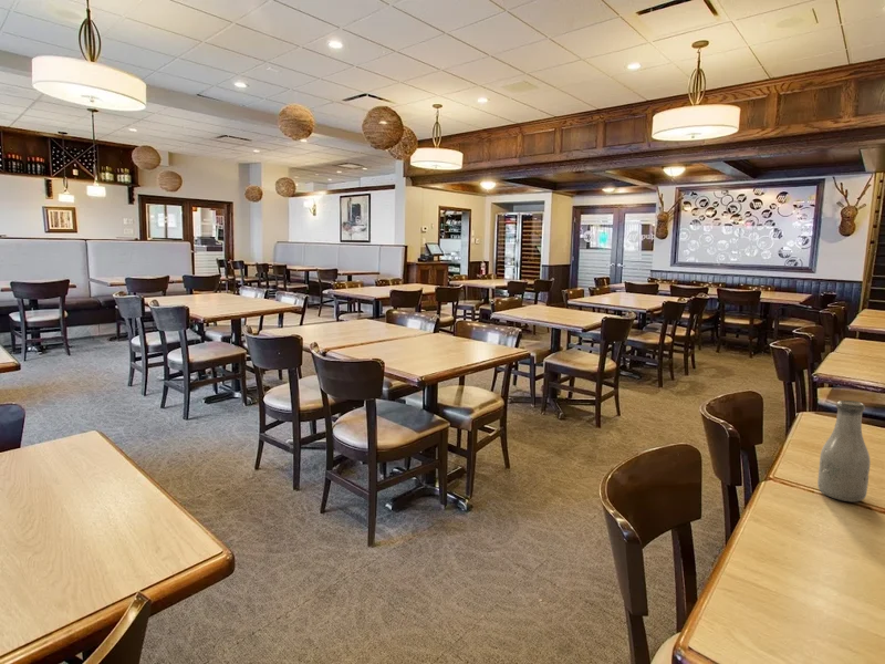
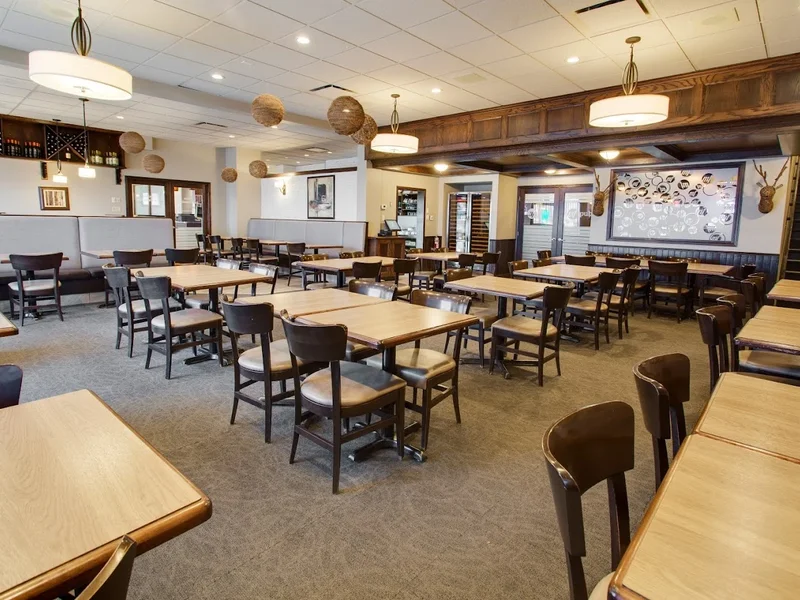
- bottle [816,400,872,504]
